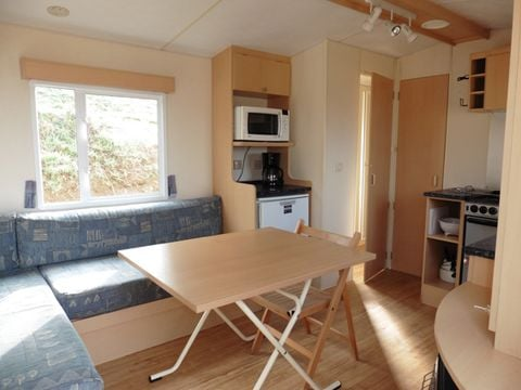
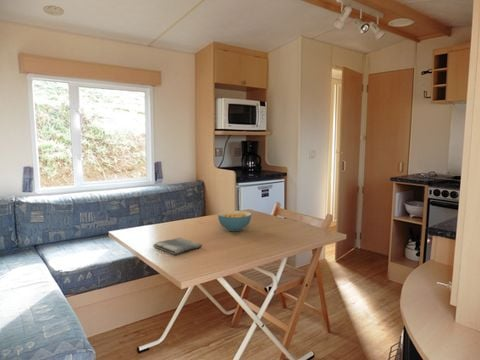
+ dish towel [152,237,203,255]
+ cereal bowl [217,210,252,232]
